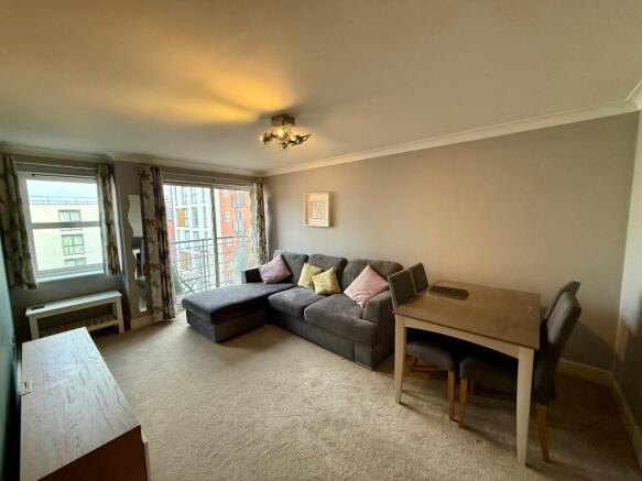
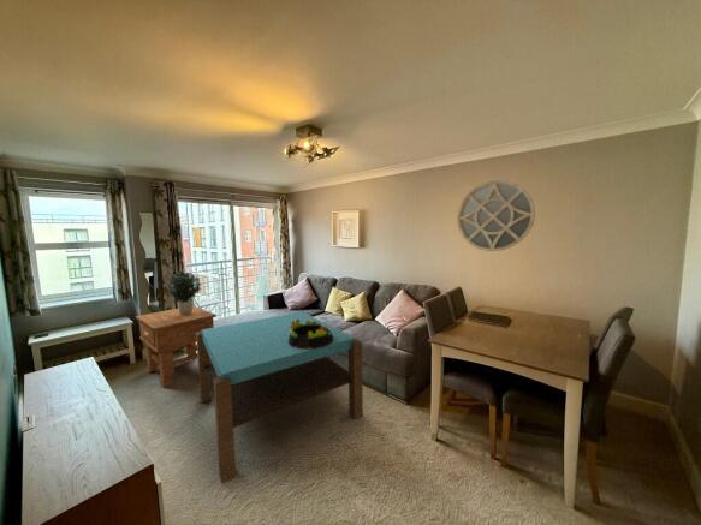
+ coffee table [196,310,364,484]
+ side table [135,305,218,389]
+ potted plant [165,270,203,315]
+ home mirror [456,179,536,252]
+ decorative container [289,320,334,350]
